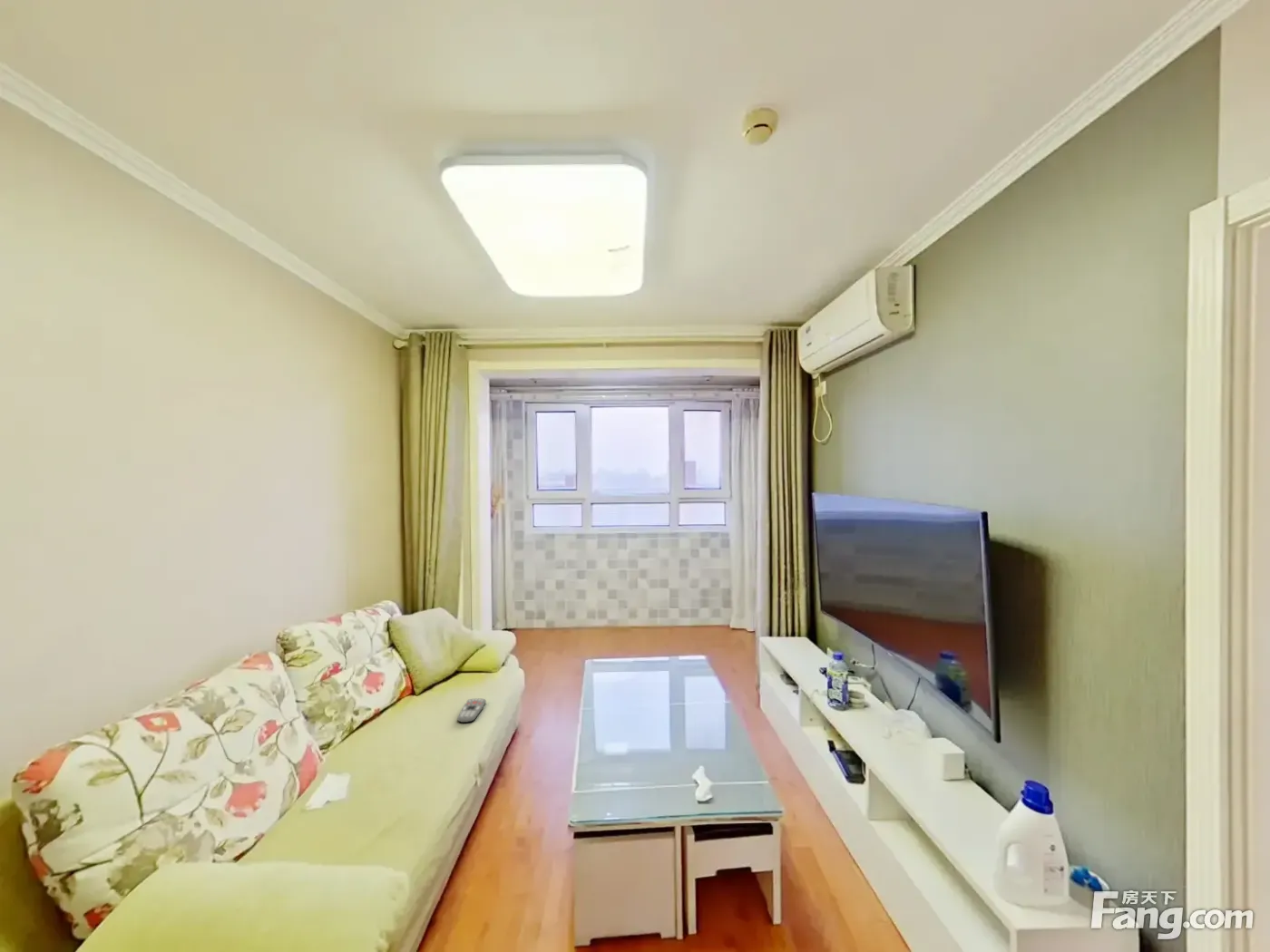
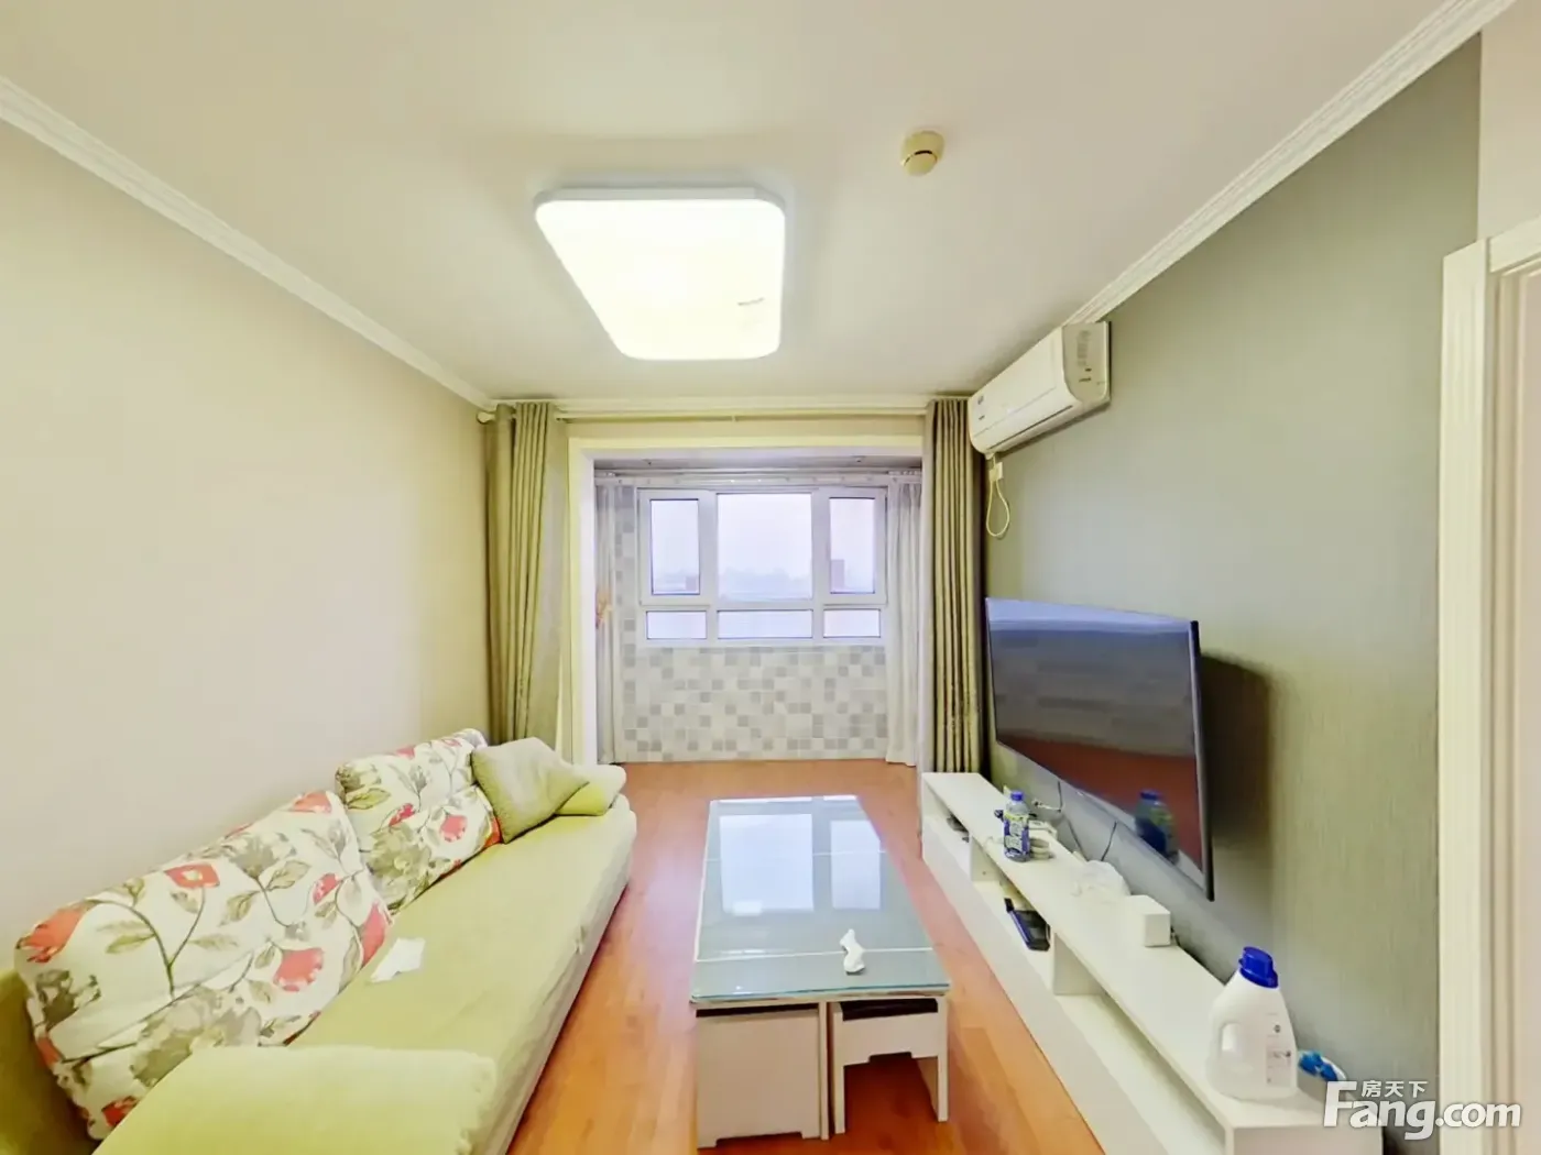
- remote control [456,697,487,724]
